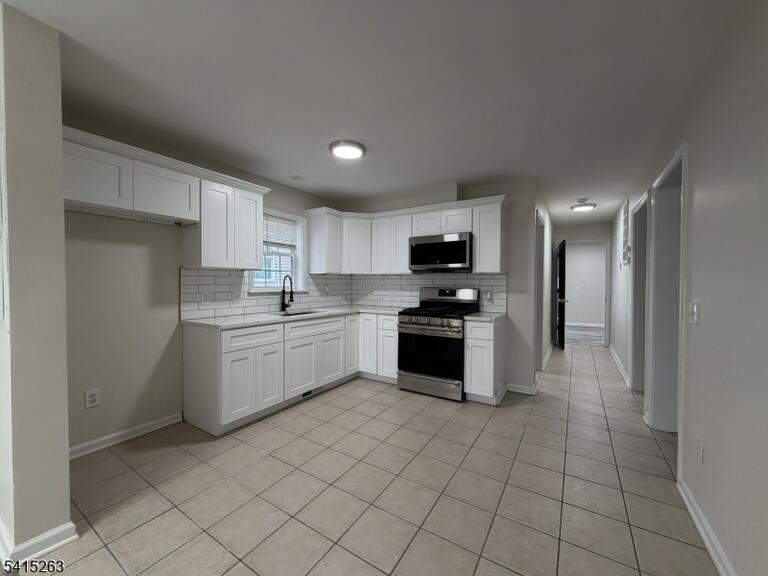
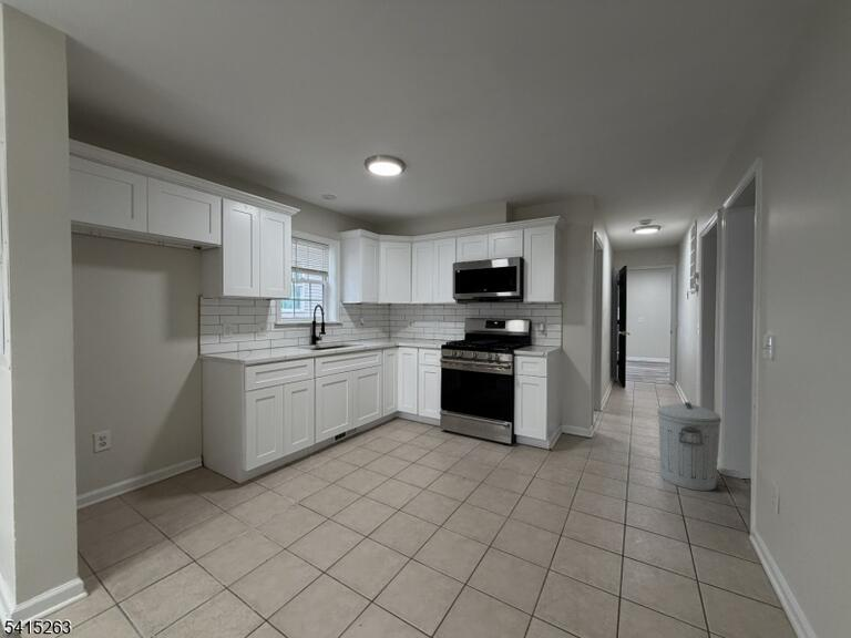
+ trash can [657,401,722,492]
